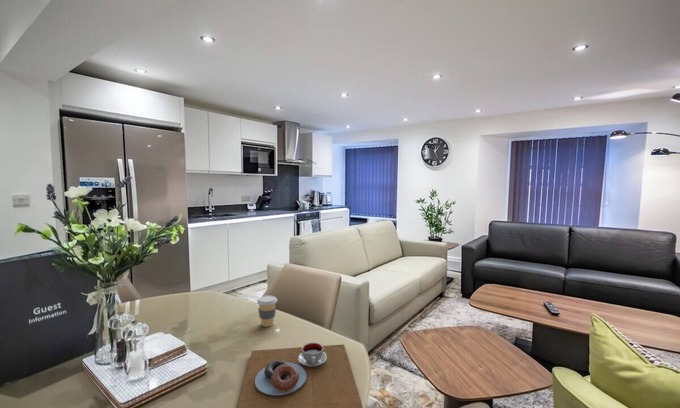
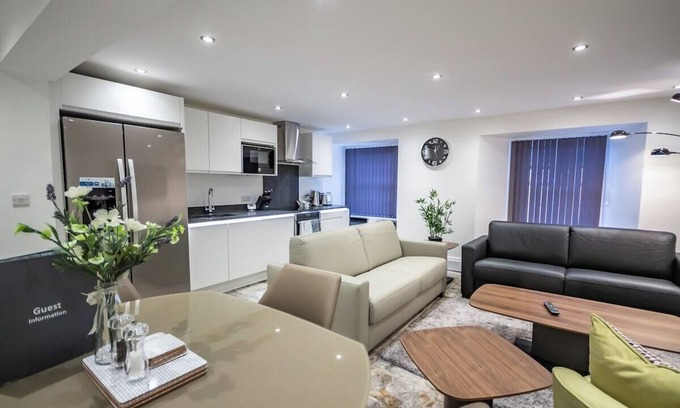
- placemat [236,342,364,408]
- coffee cup [256,294,278,328]
